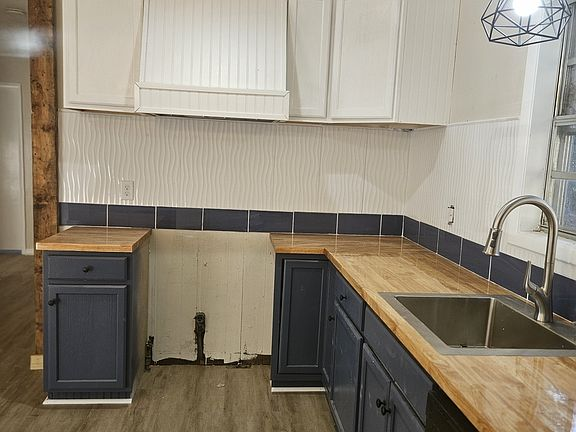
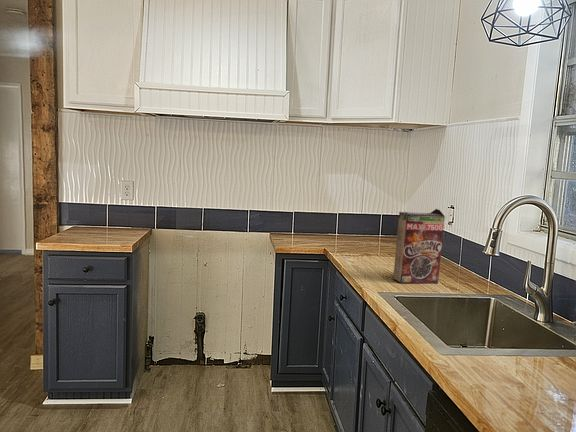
+ cereal box [392,208,446,284]
